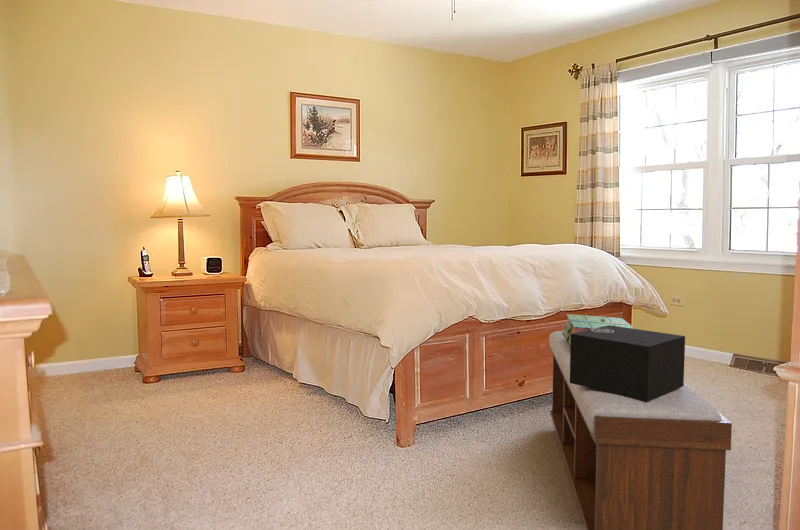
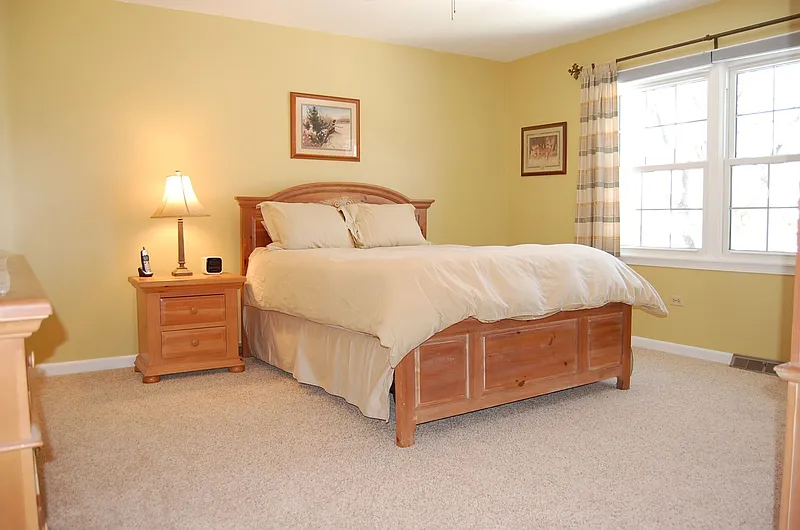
- decorative box [570,316,686,401]
- bench [548,330,733,530]
- stack of books [561,313,635,346]
